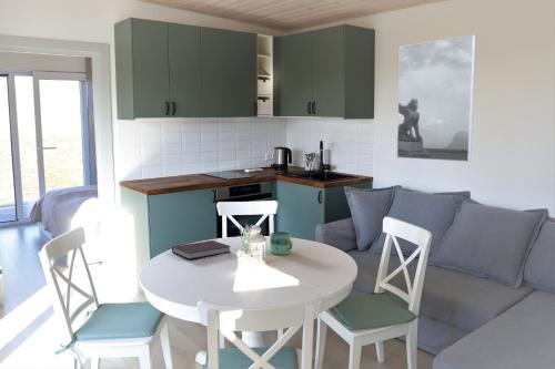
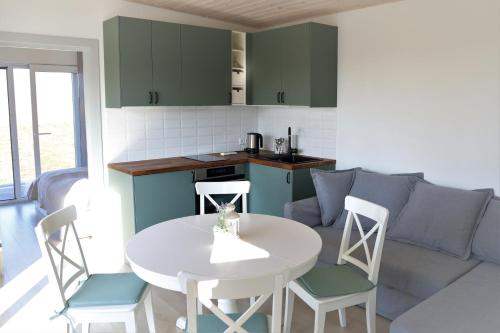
- mug [269,230,294,256]
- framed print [396,33,476,163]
- notebook [171,239,232,260]
